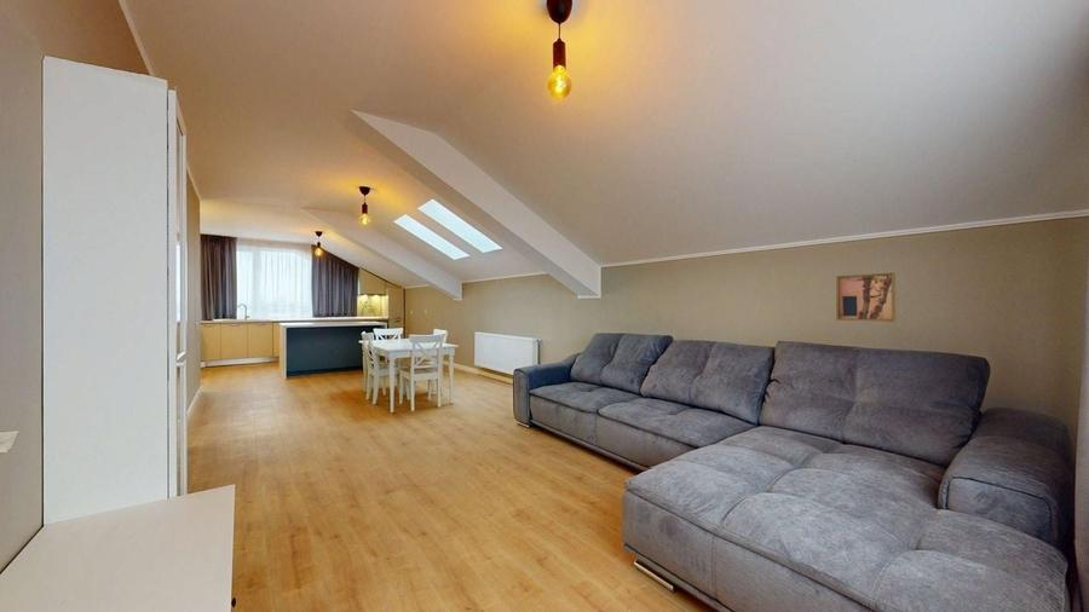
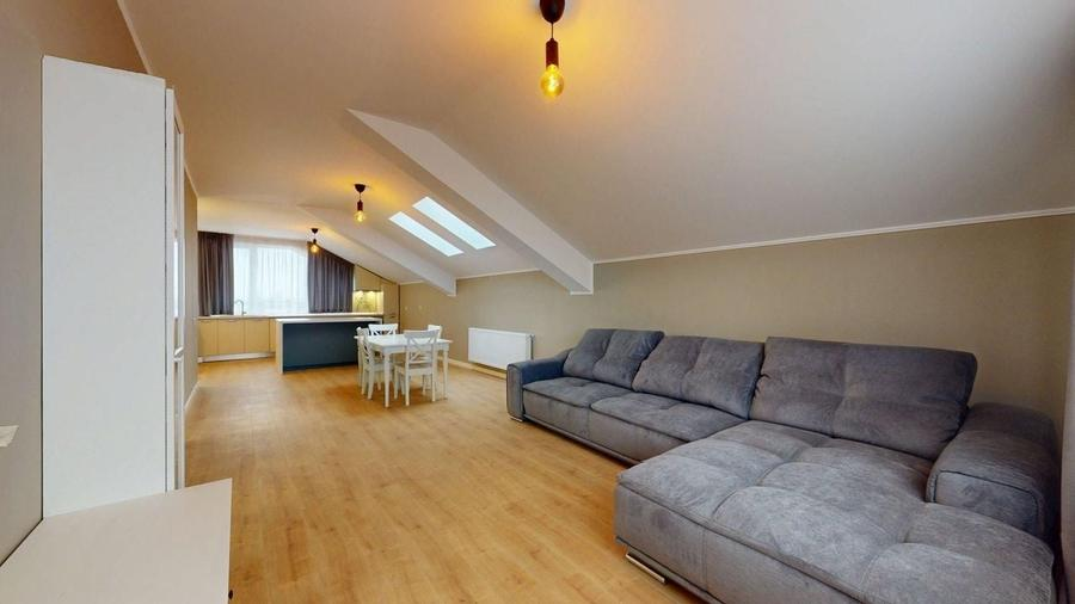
- wall art [835,272,897,323]
